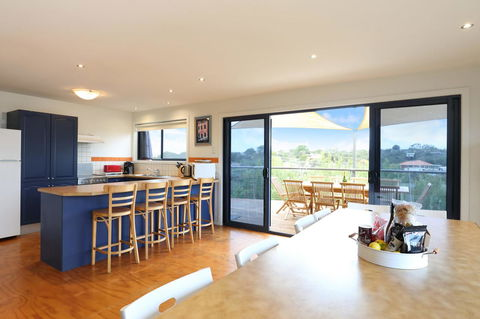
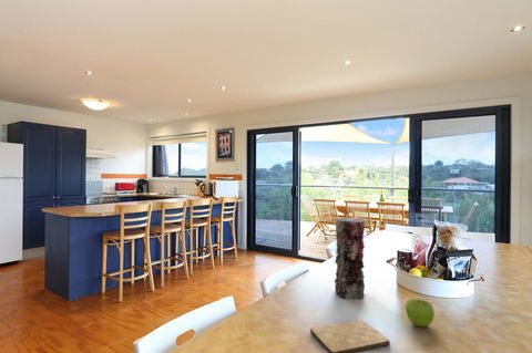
+ vase [334,217,366,300]
+ fruit [405,298,436,328]
+ cutting board [309,319,391,353]
